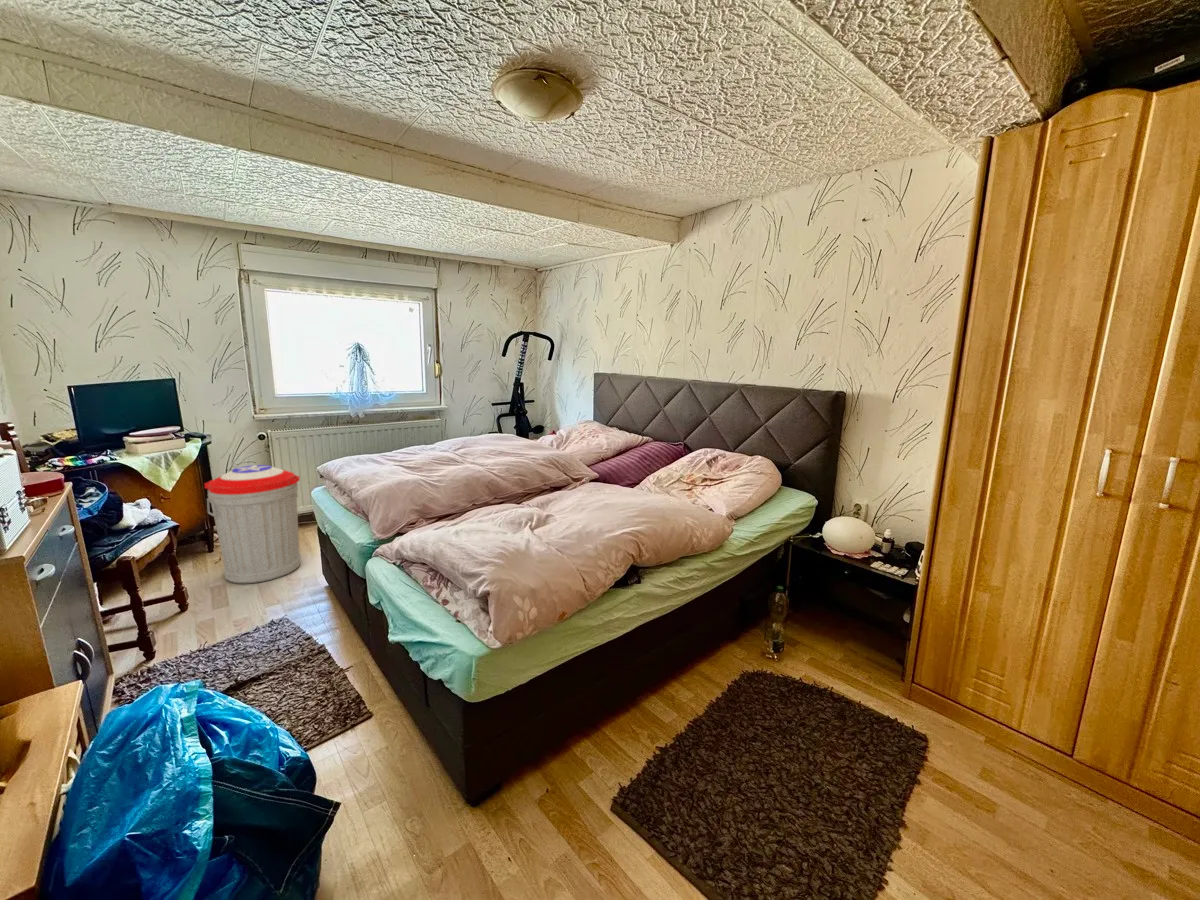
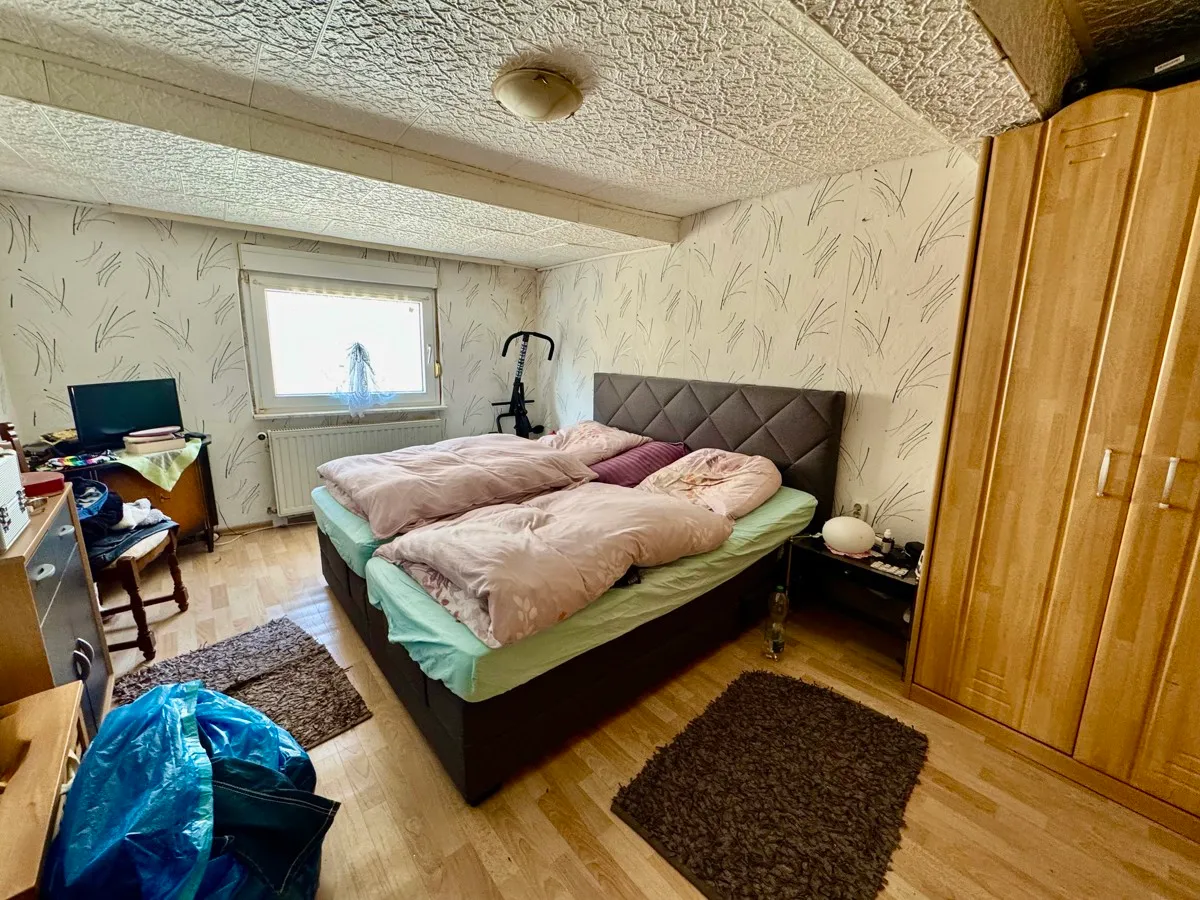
- trash can [203,464,302,584]
